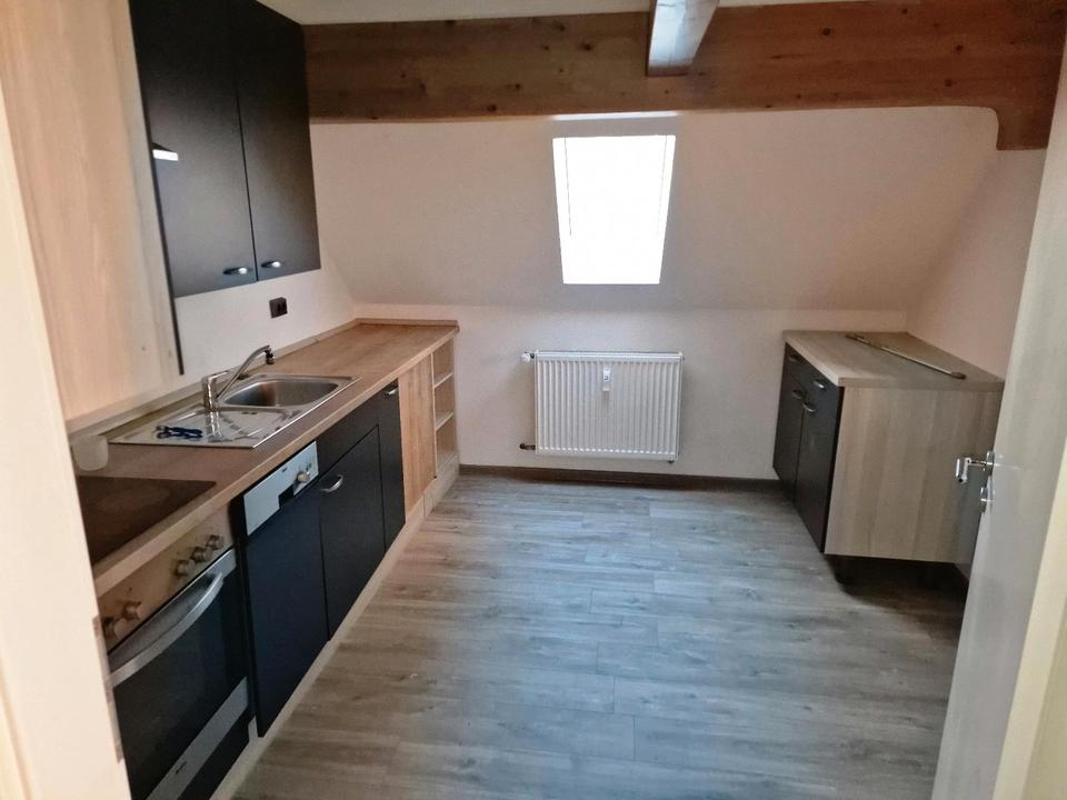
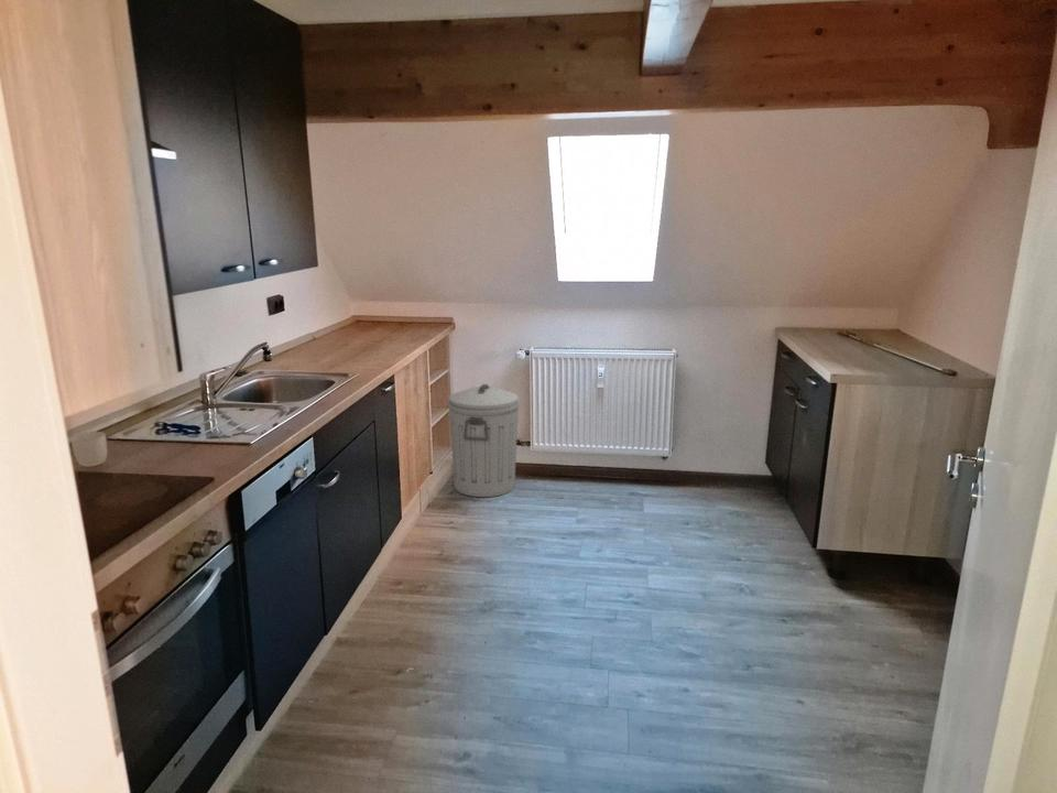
+ trash can [447,383,521,498]
